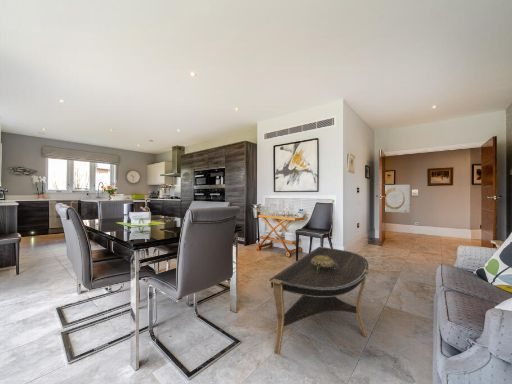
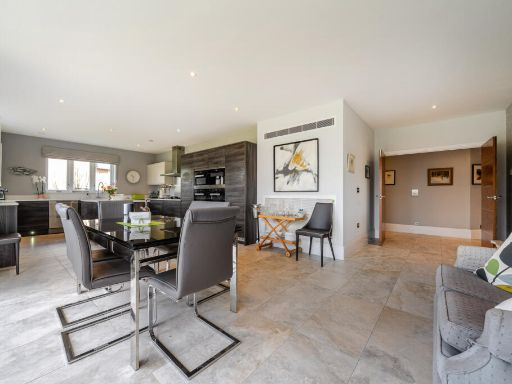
- coffee table [268,246,371,356]
- decorative bowl [311,255,338,273]
- wall art [384,184,411,214]
